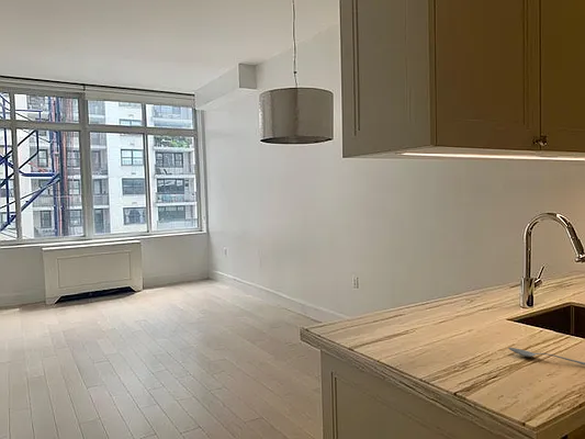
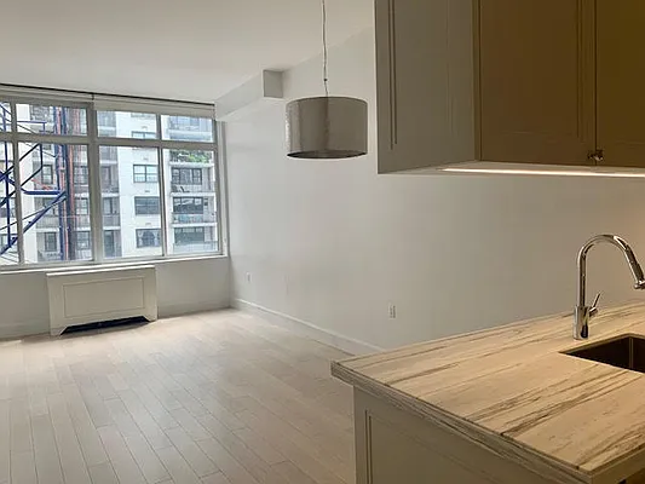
- spoon [507,347,585,367]
